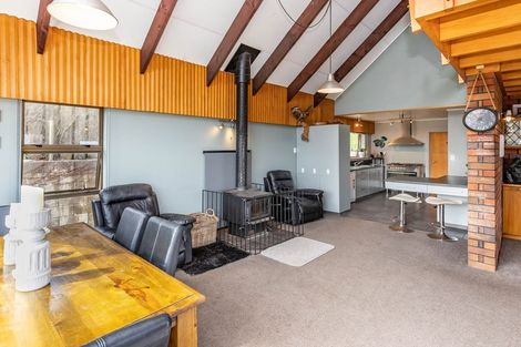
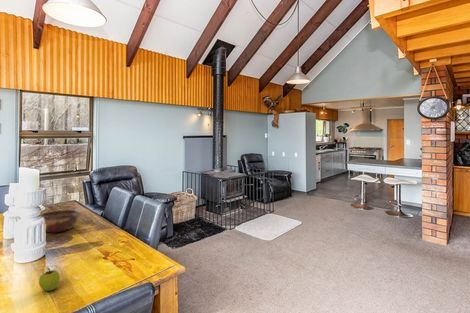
+ decorative bowl [40,209,81,233]
+ fruit [38,265,61,292]
